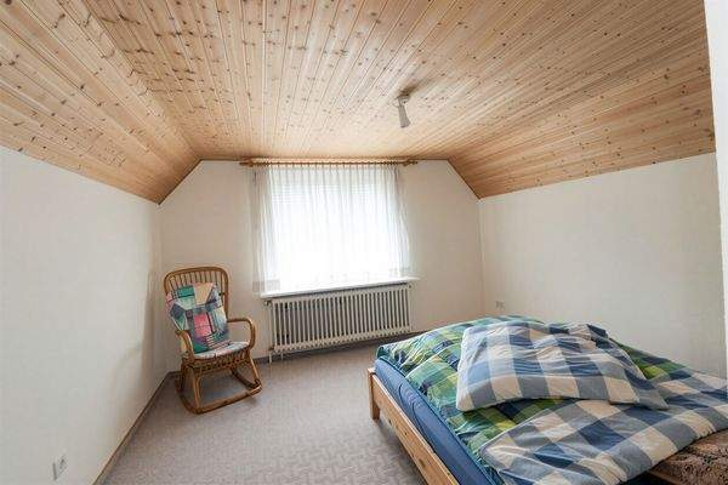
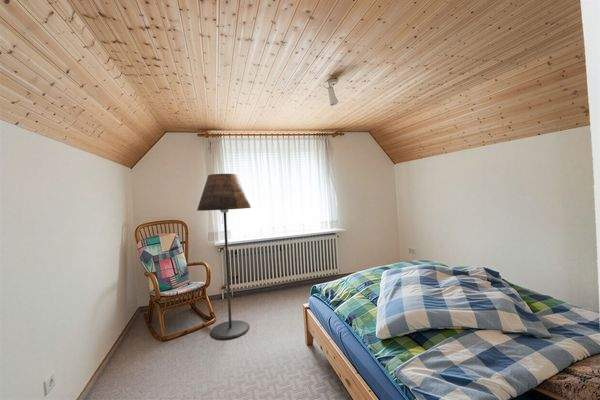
+ floor lamp [196,173,252,340]
